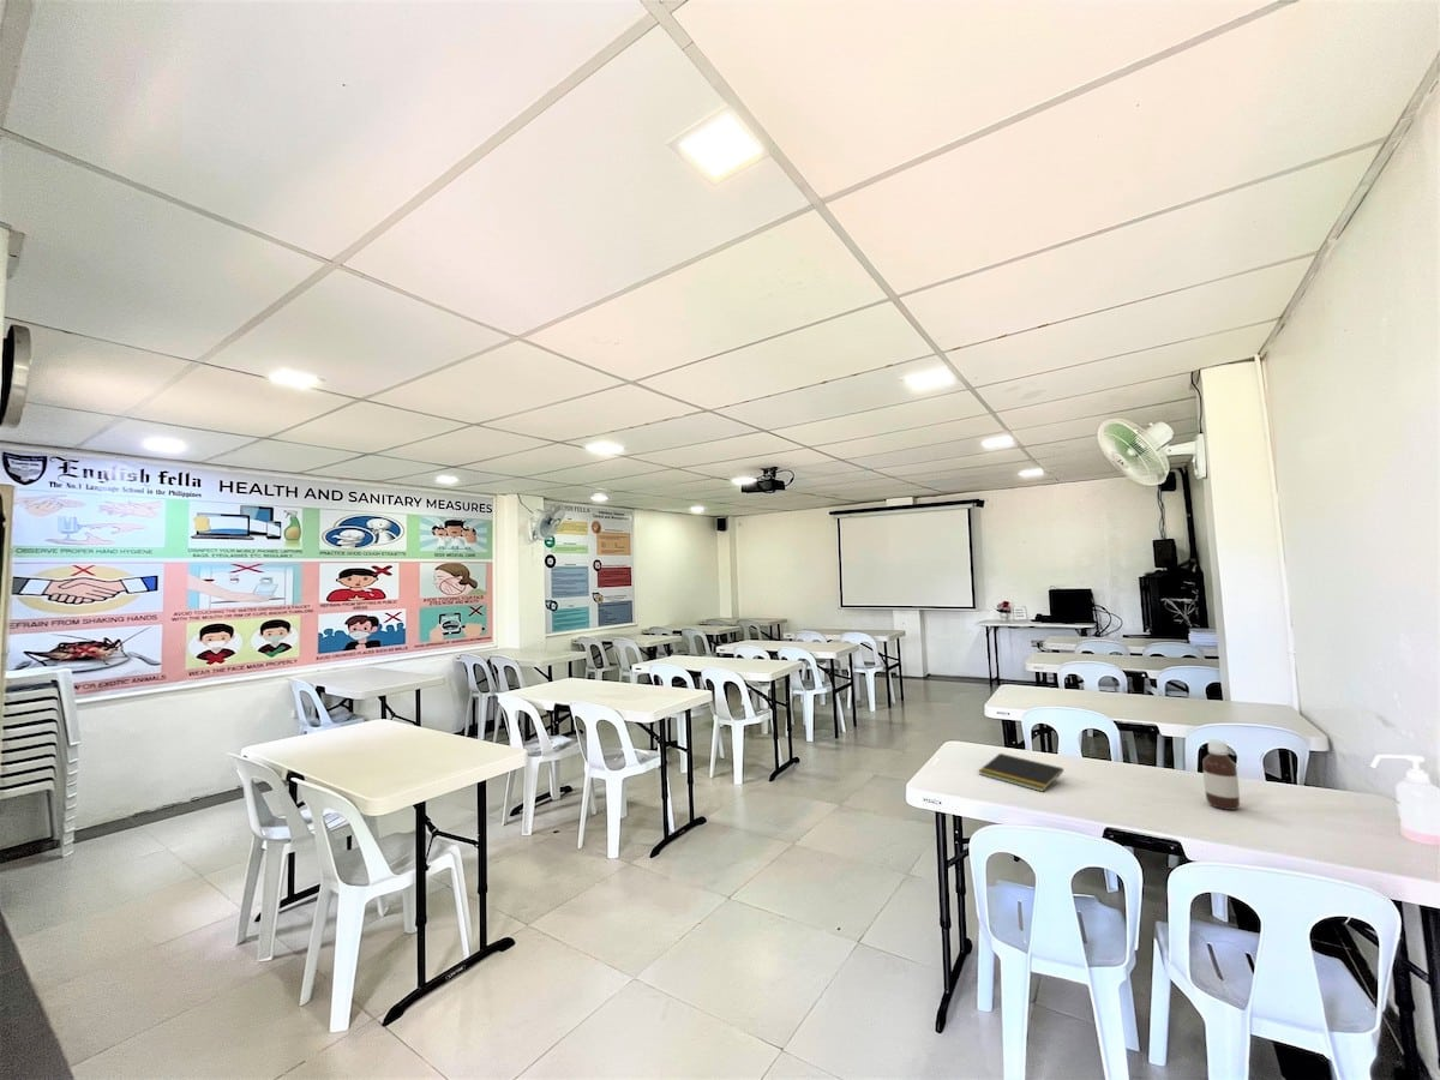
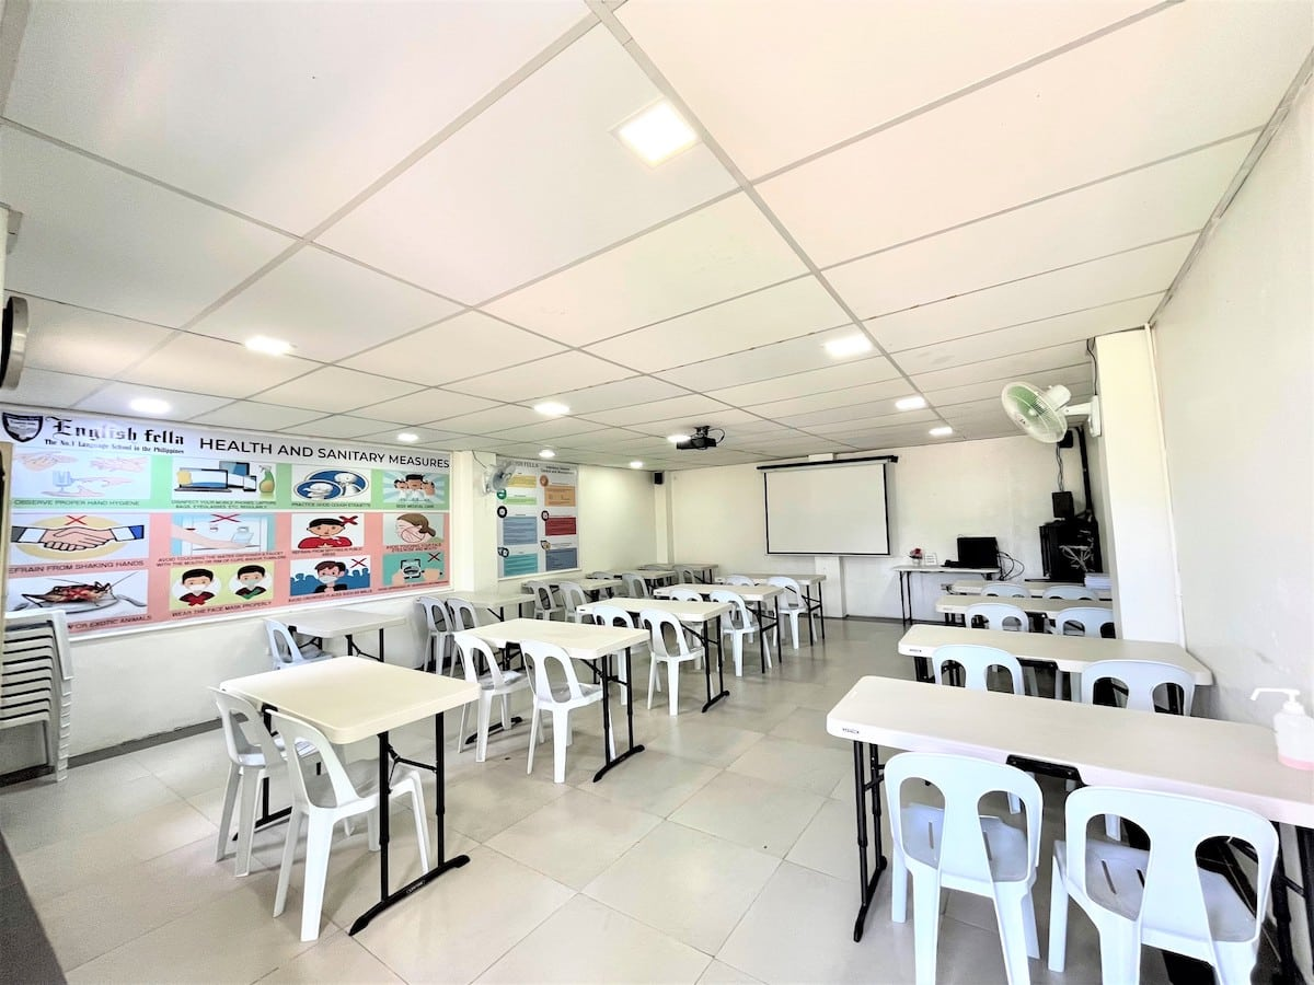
- bottle [1201,738,1241,811]
- notepad [977,752,1064,793]
